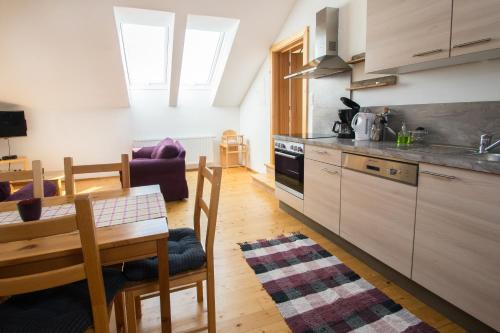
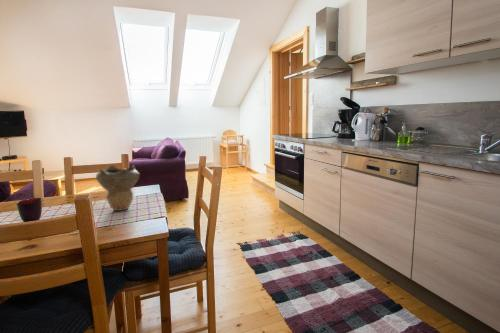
+ decorative bowl [95,164,141,212]
